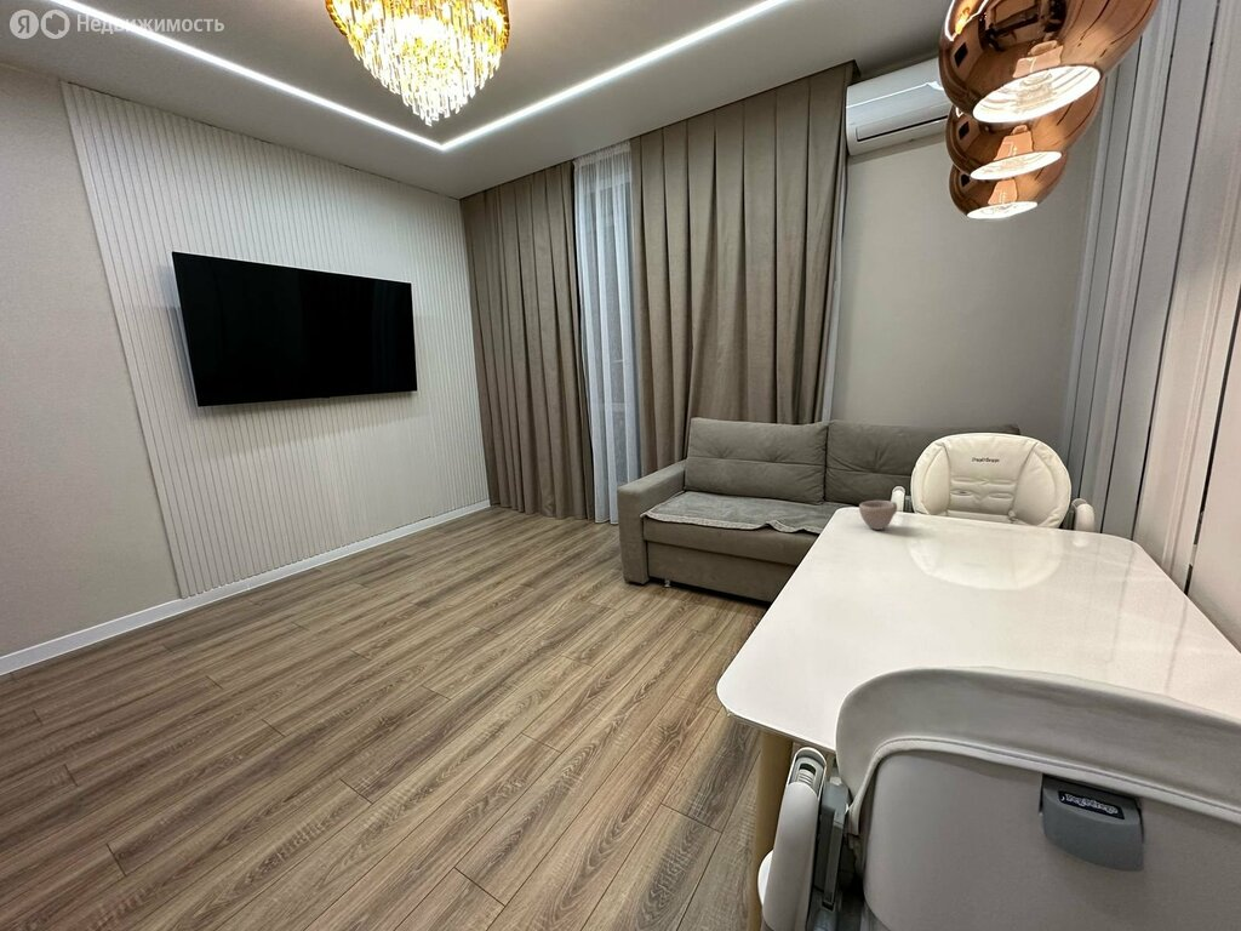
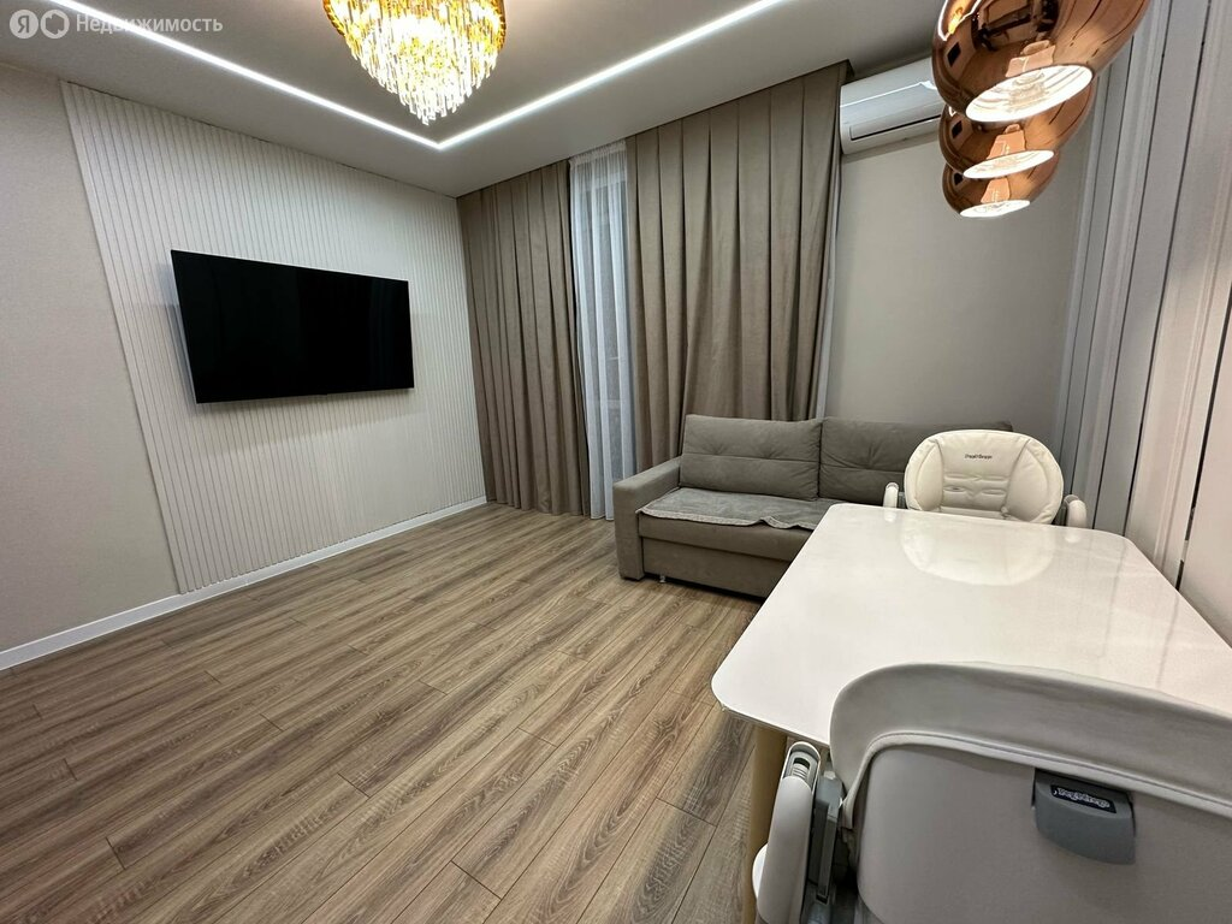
- cup [858,499,898,531]
